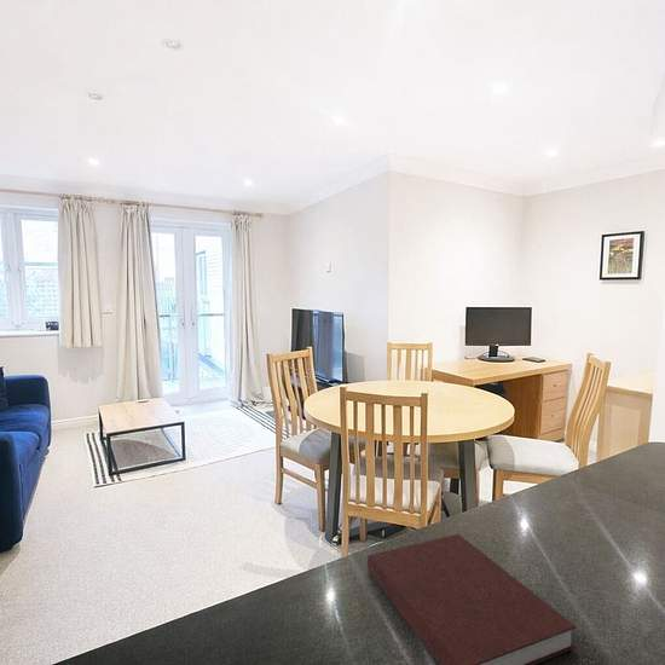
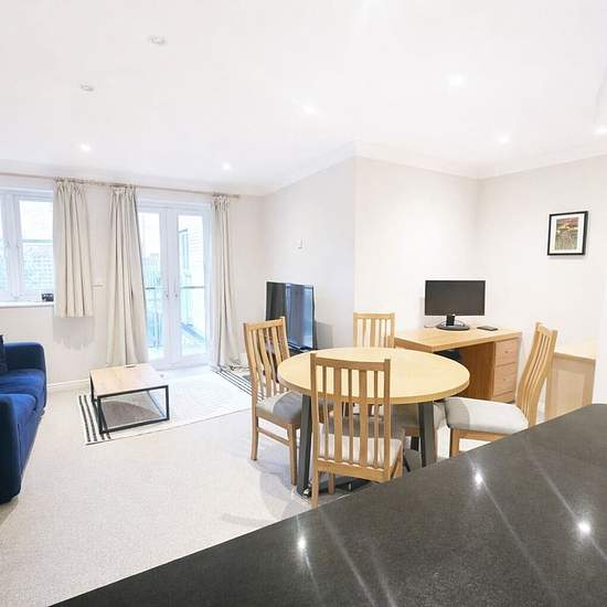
- notebook [366,533,578,665]
